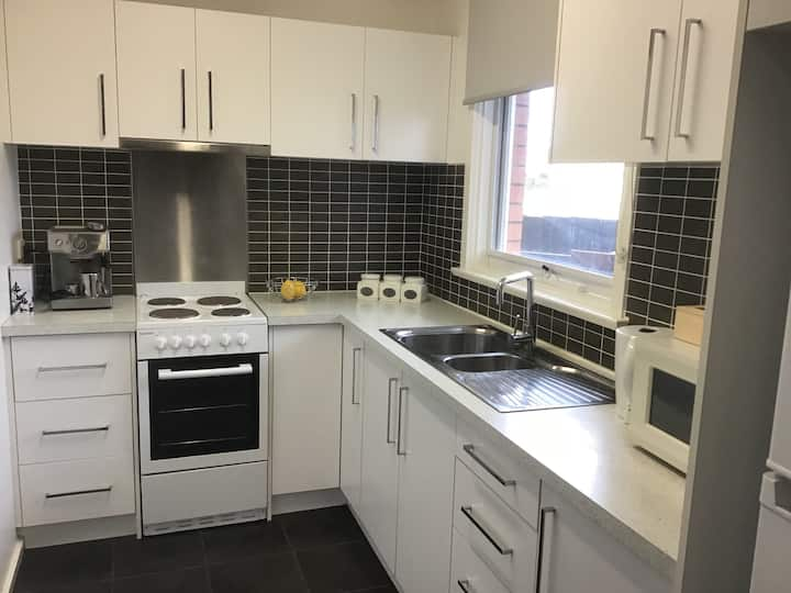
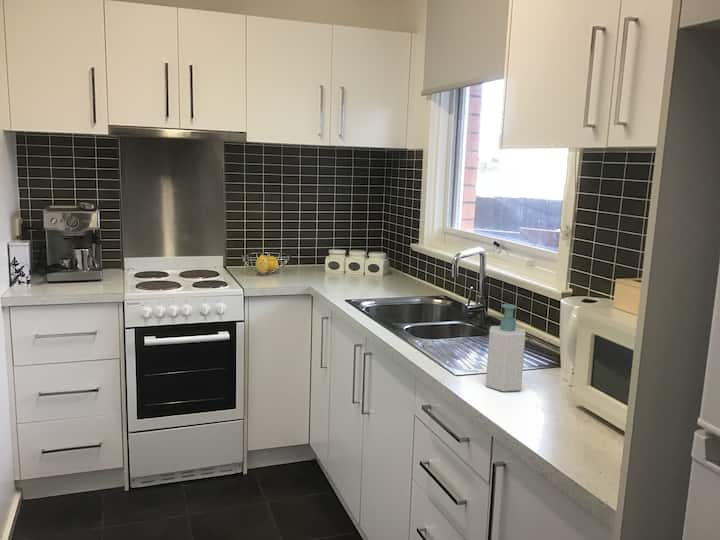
+ soap bottle [485,303,526,393]
